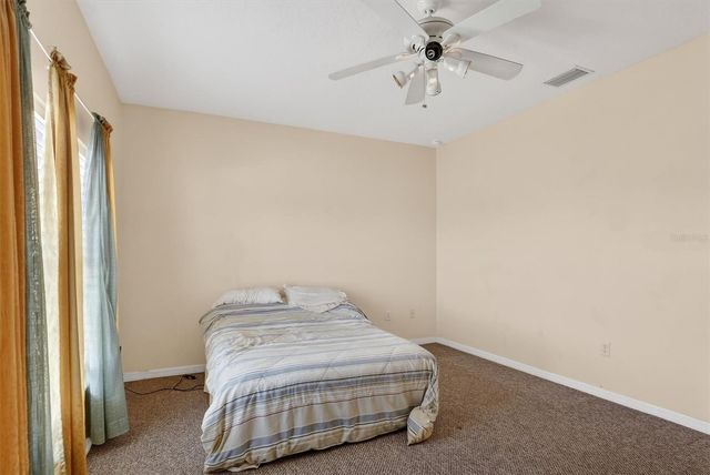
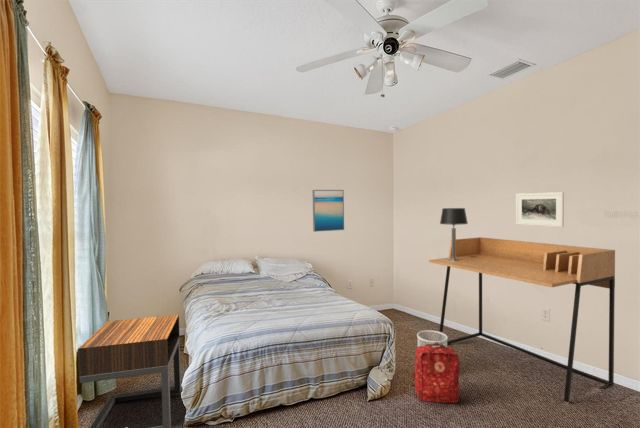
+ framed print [515,191,565,228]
+ wastebasket [416,329,449,347]
+ backpack [411,342,462,404]
+ wall art [312,189,345,233]
+ nightstand [77,314,182,428]
+ desk [428,236,616,403]
+ table lamp [439,207,469,261]
